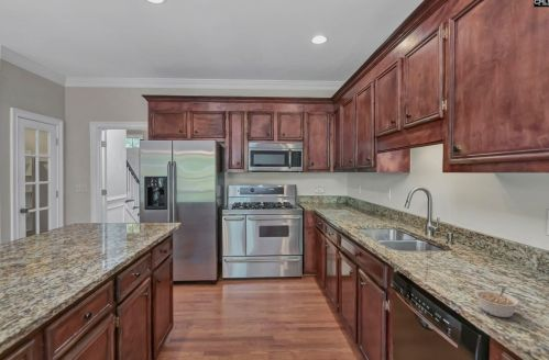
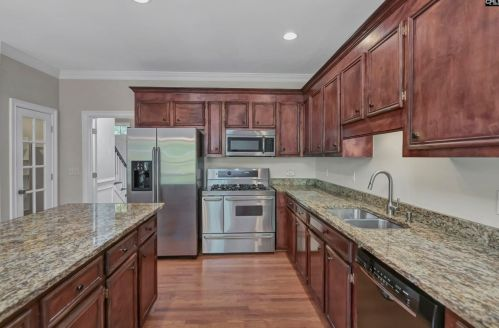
- legume [473,286,521,318]
